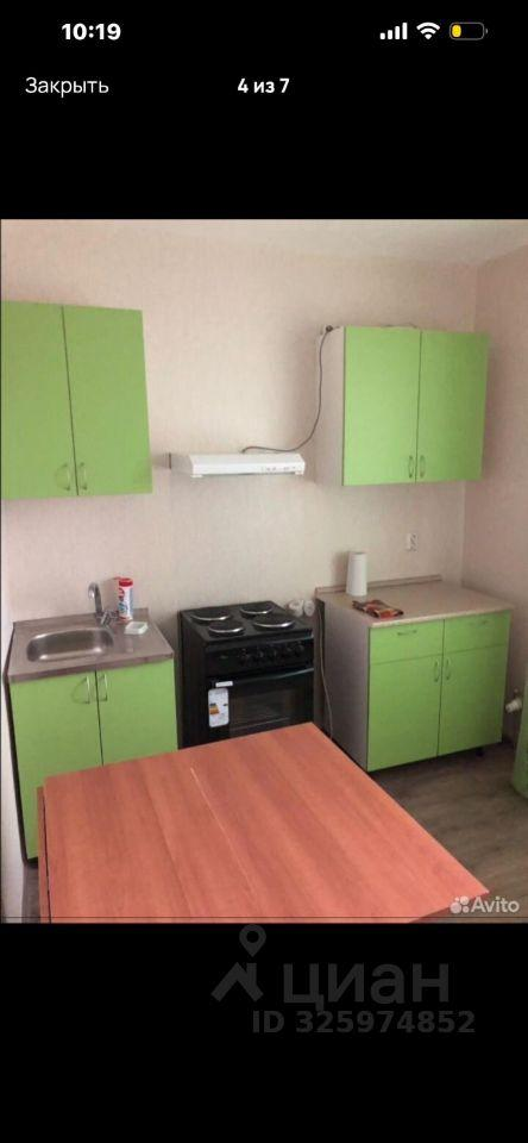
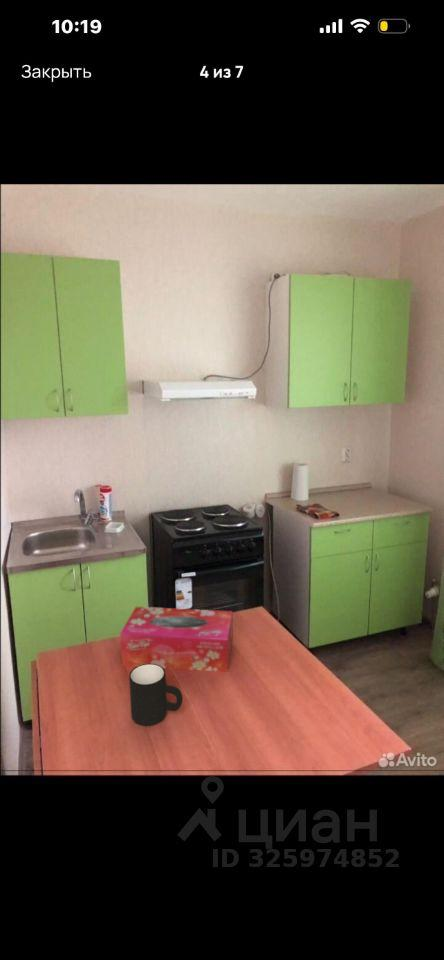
+ mug [128,663,183,727]
+ tissue box [119,606,233,673]
